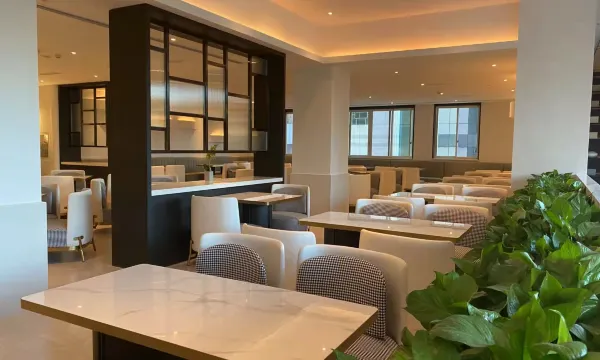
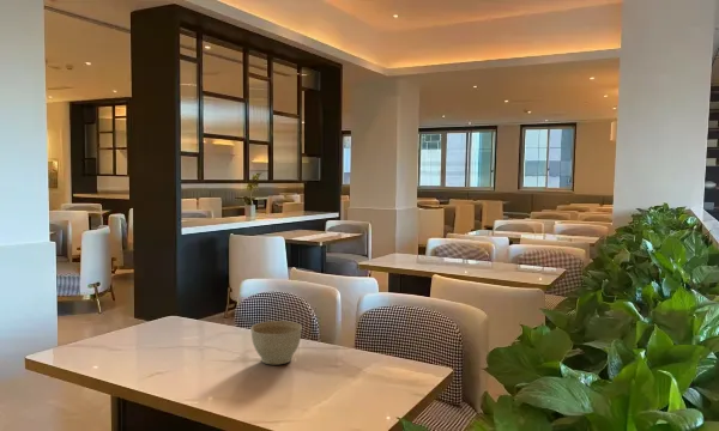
+ planter bowl [249,320,303,366]
